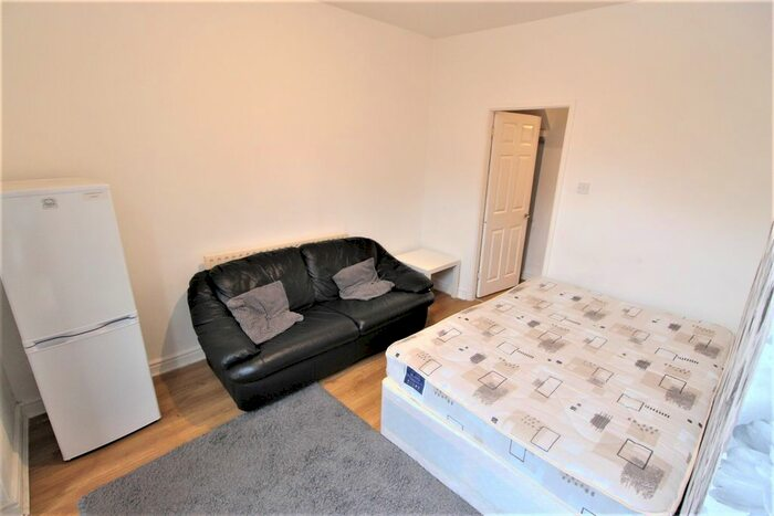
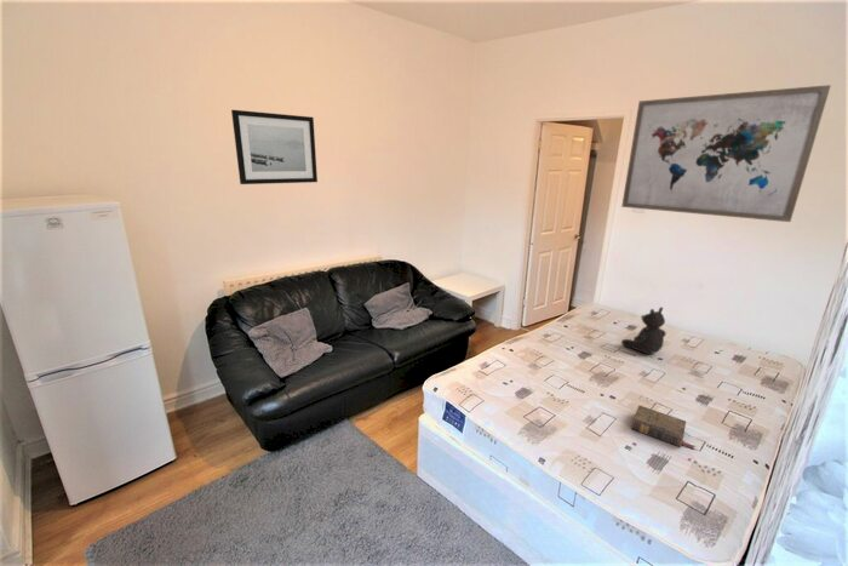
+ book [630,405,698,451]
+ wall art [620,84,832,223]
+ teddy bear [620,305,667,355]
+ wall art [230,109,319,185]
